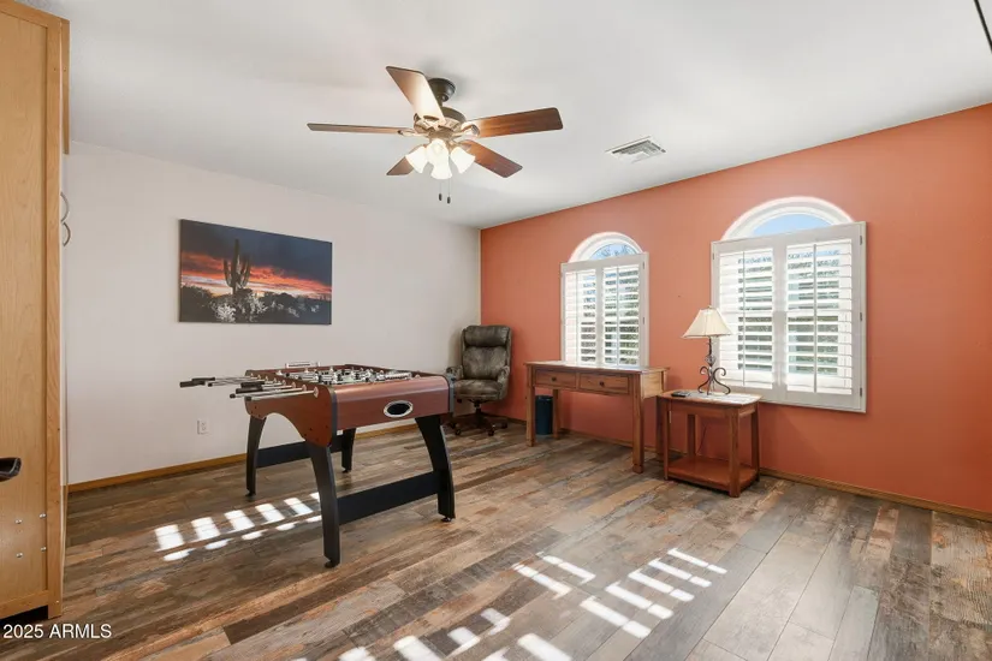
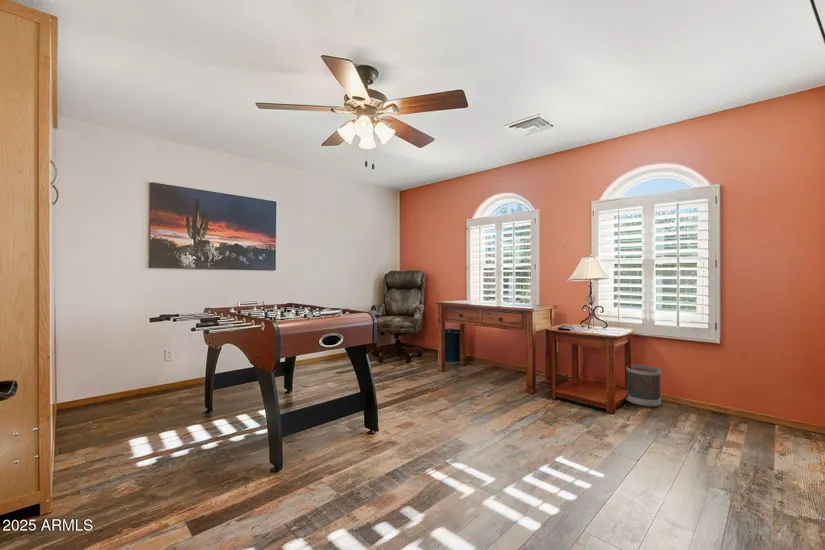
+ wastebasket [625,364,662,408]
